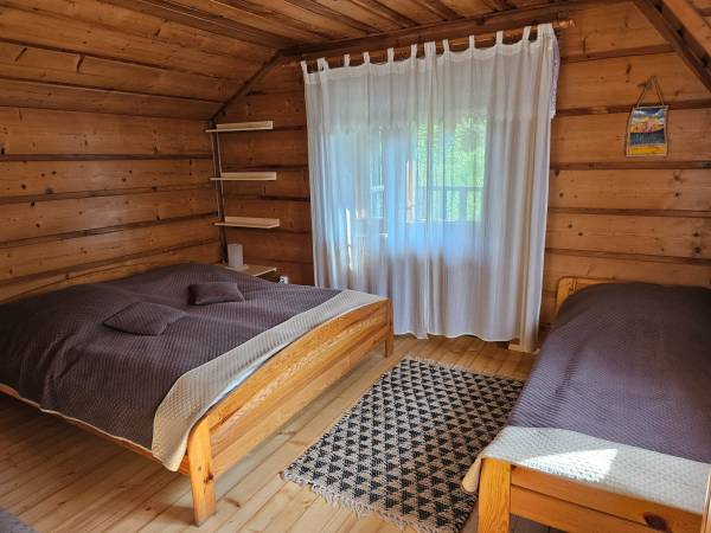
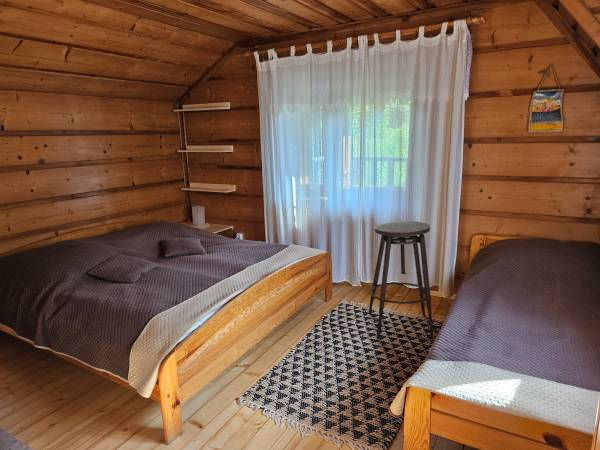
+ stool [367,220,435,340]
